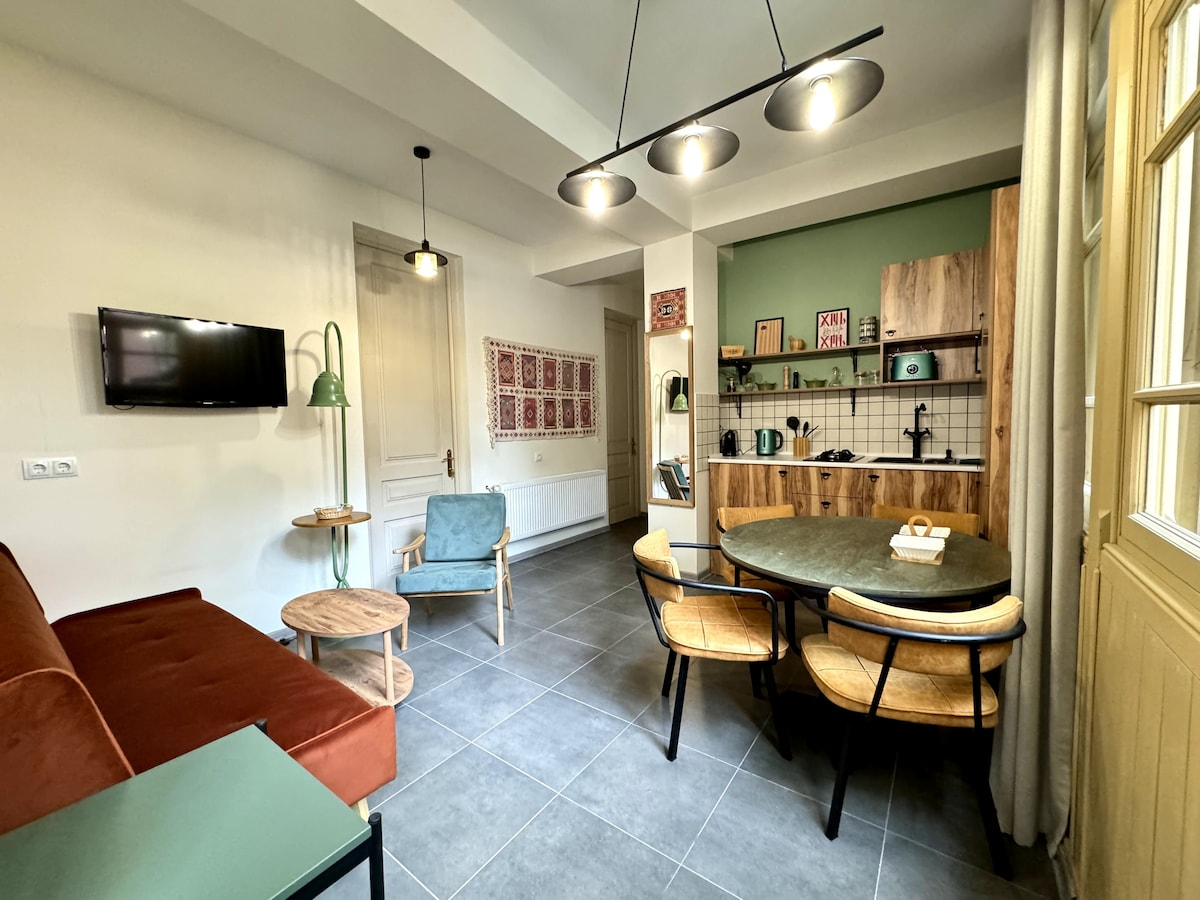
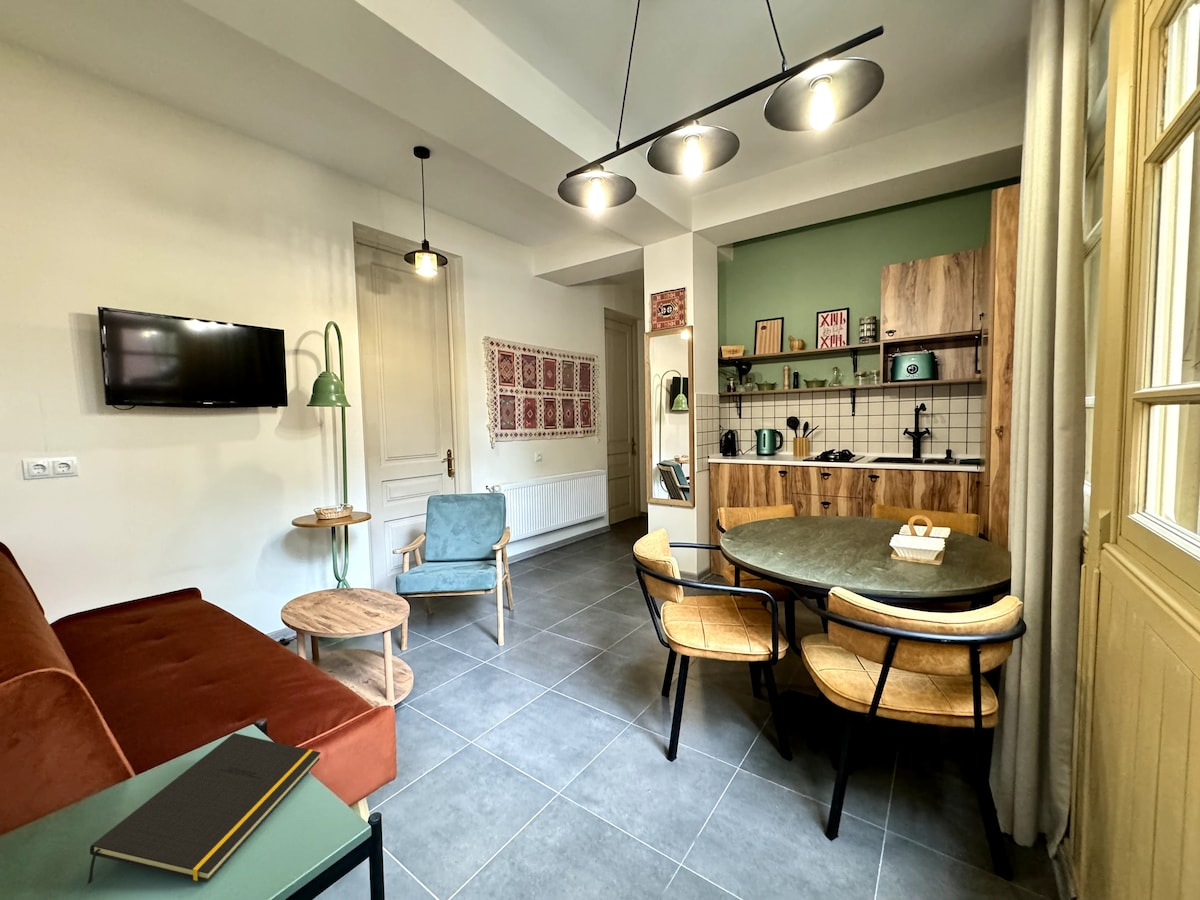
+ notepad [86,732,322,884]
